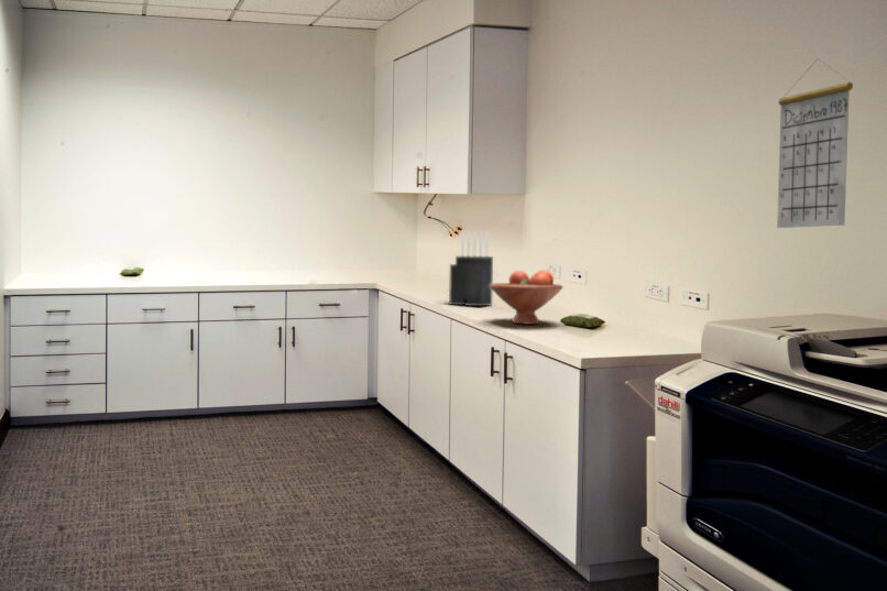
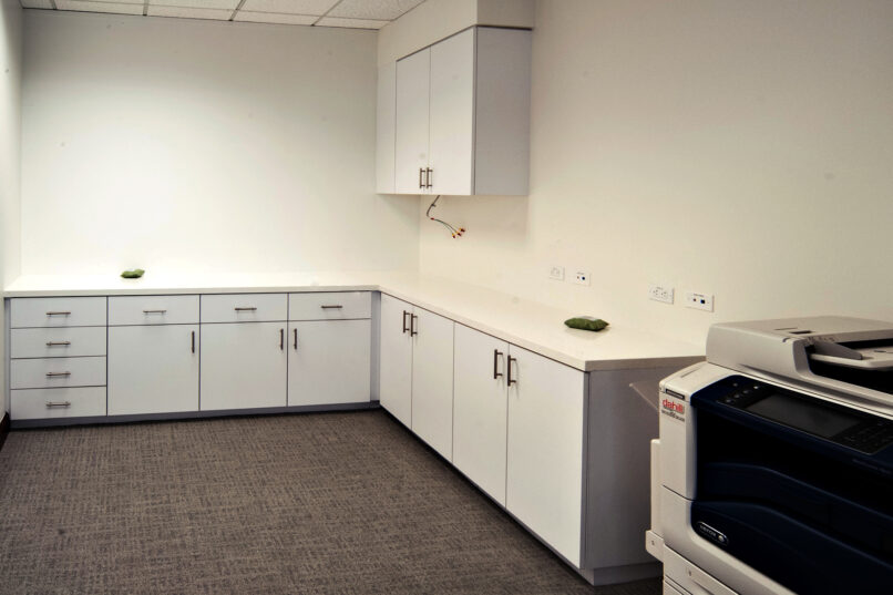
- fruit bowl [490,269,565,326]
- knife block [448,231,494,307]
- calendar [776,57,854,229]
